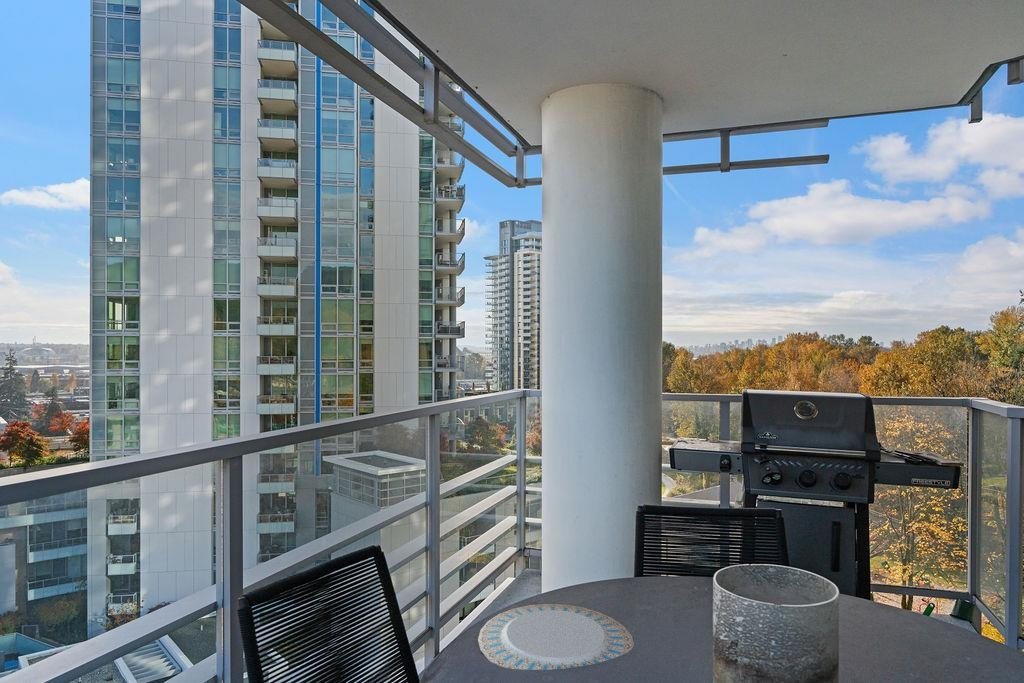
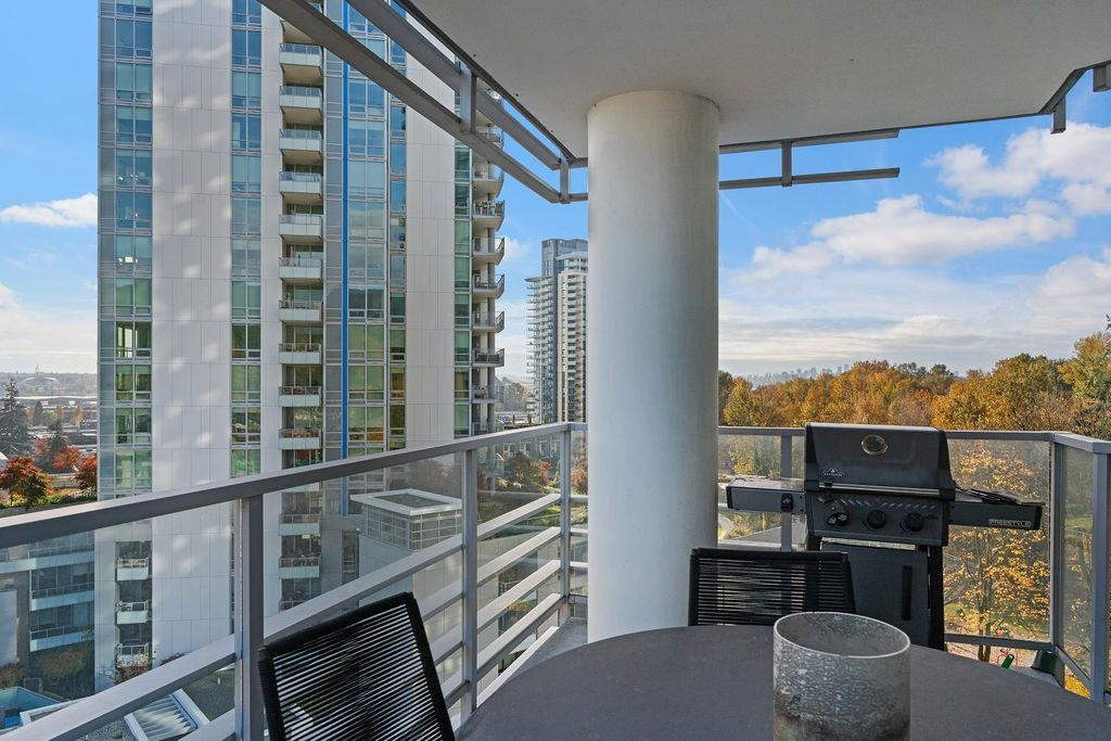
- chinaware [477,603,635,671]
